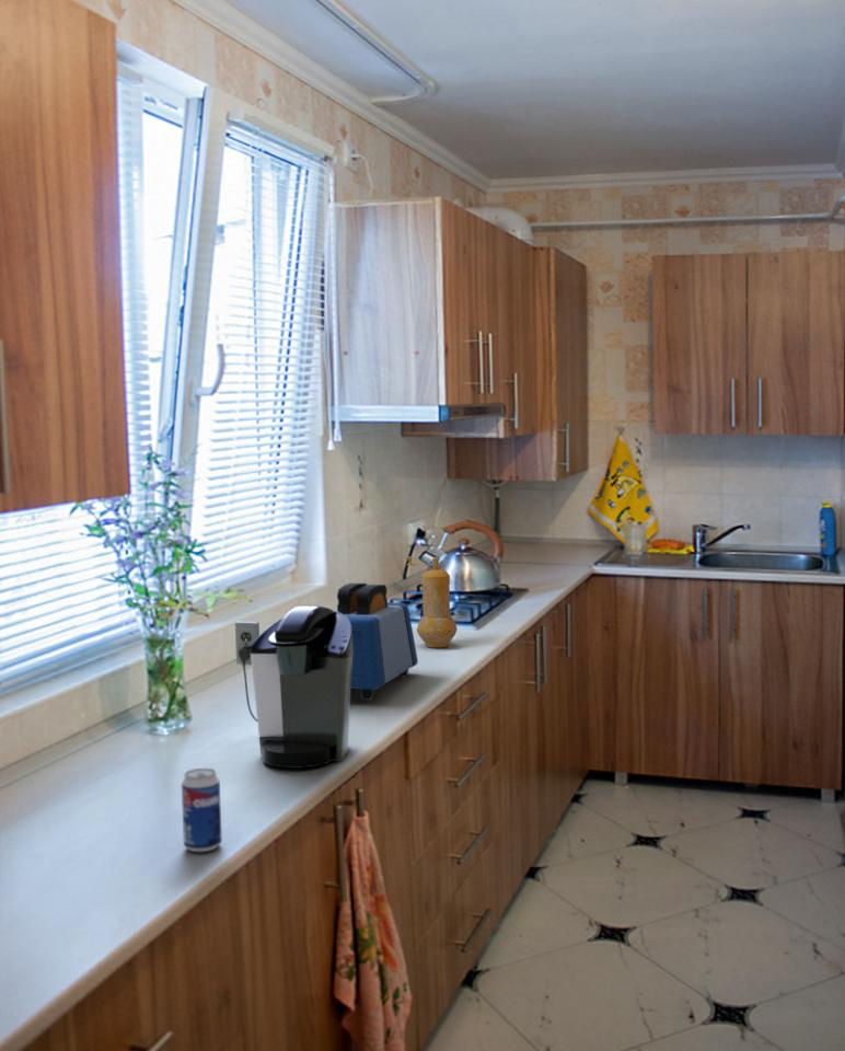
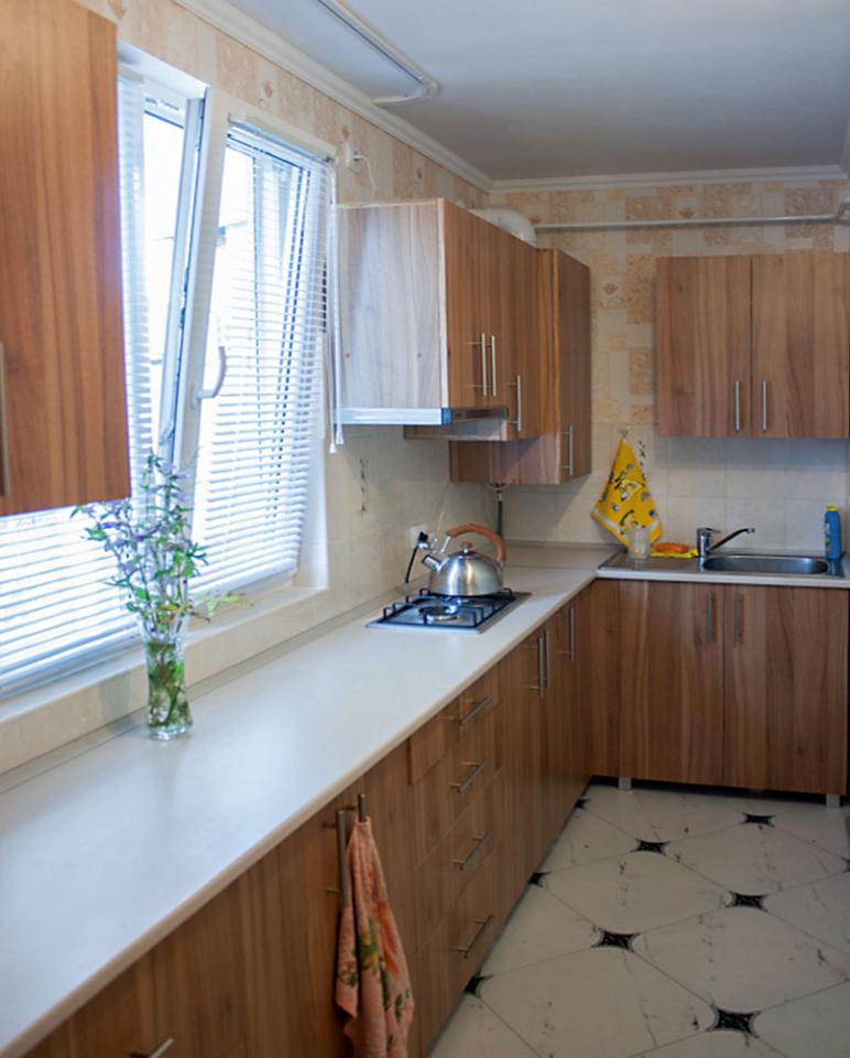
- pepper mill [406,555,458,648]
- beverage can [181,767,223,853]
- coffee maker [234,604,354,770]
- toaster [335,582,419,701]
